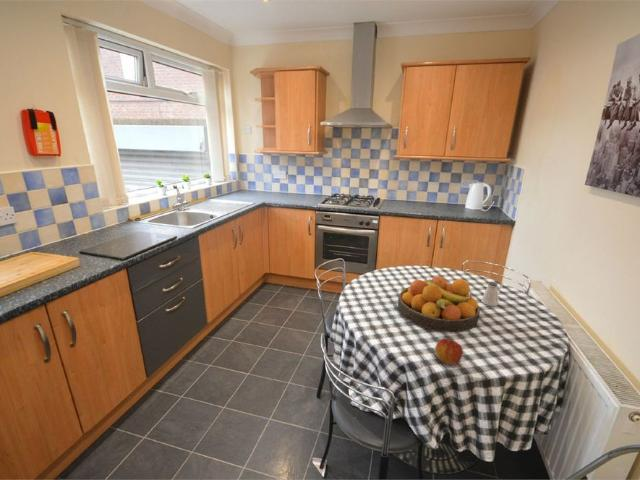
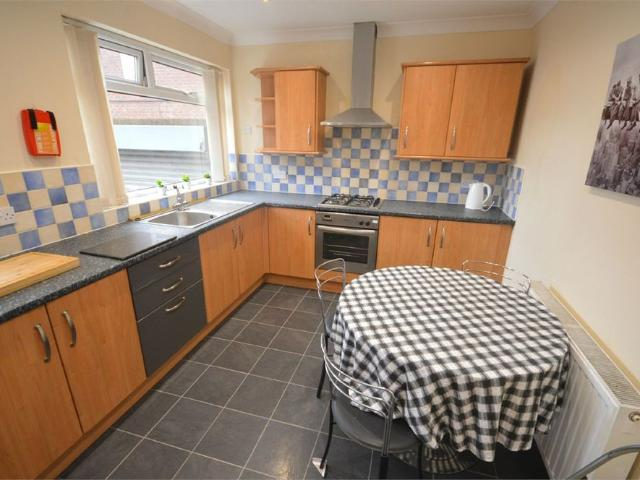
- apple [434,337,464,365]
- saltshaker [480,281,499,307]
- fruit bowl [397,275,481,333]
